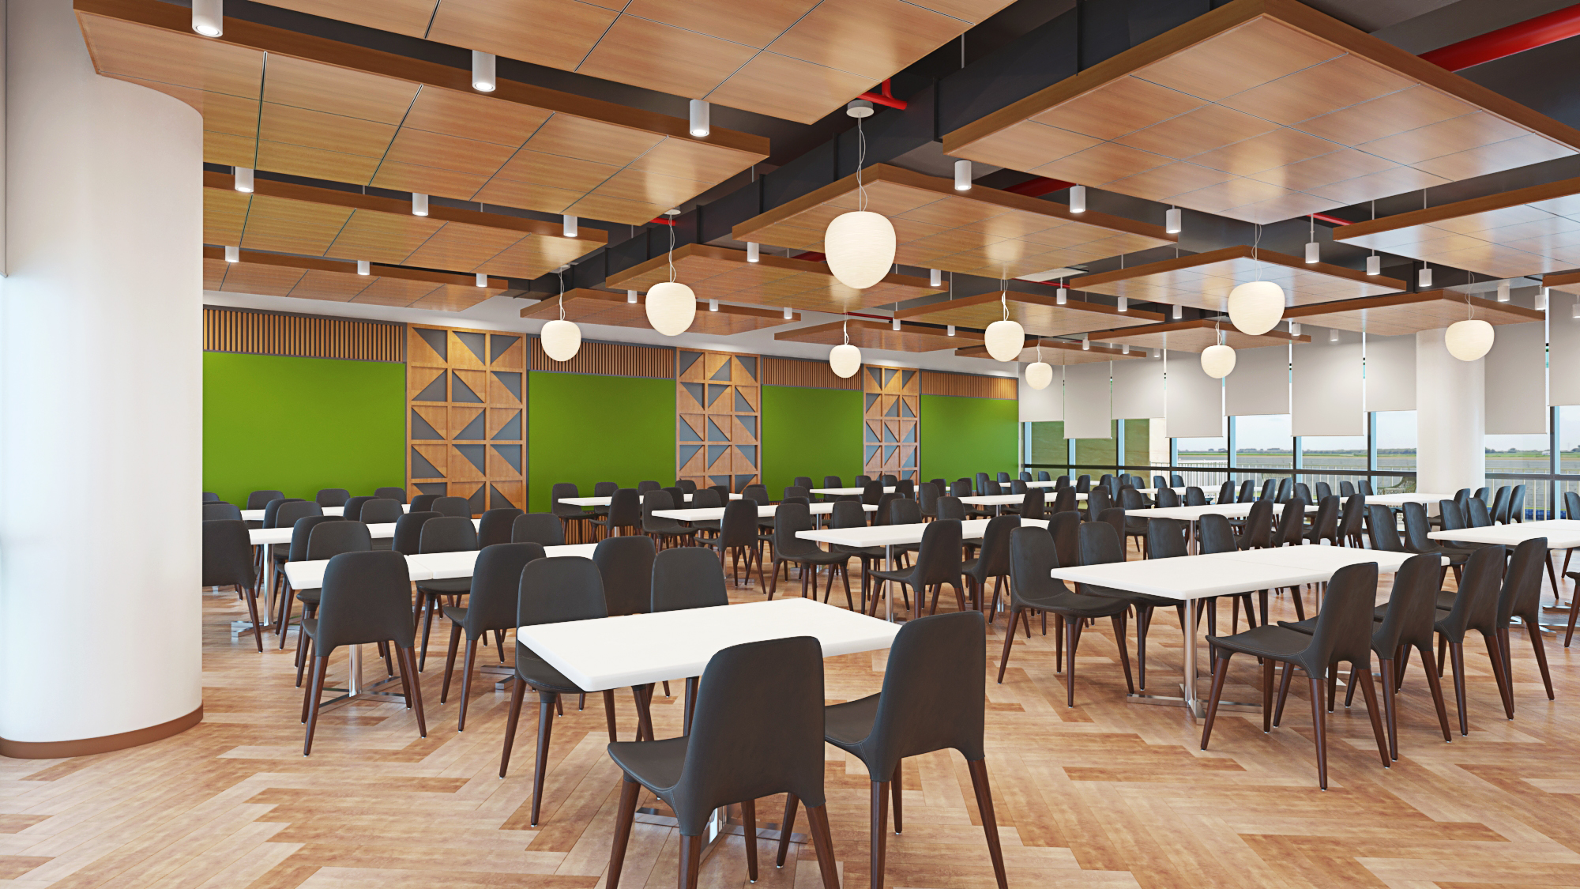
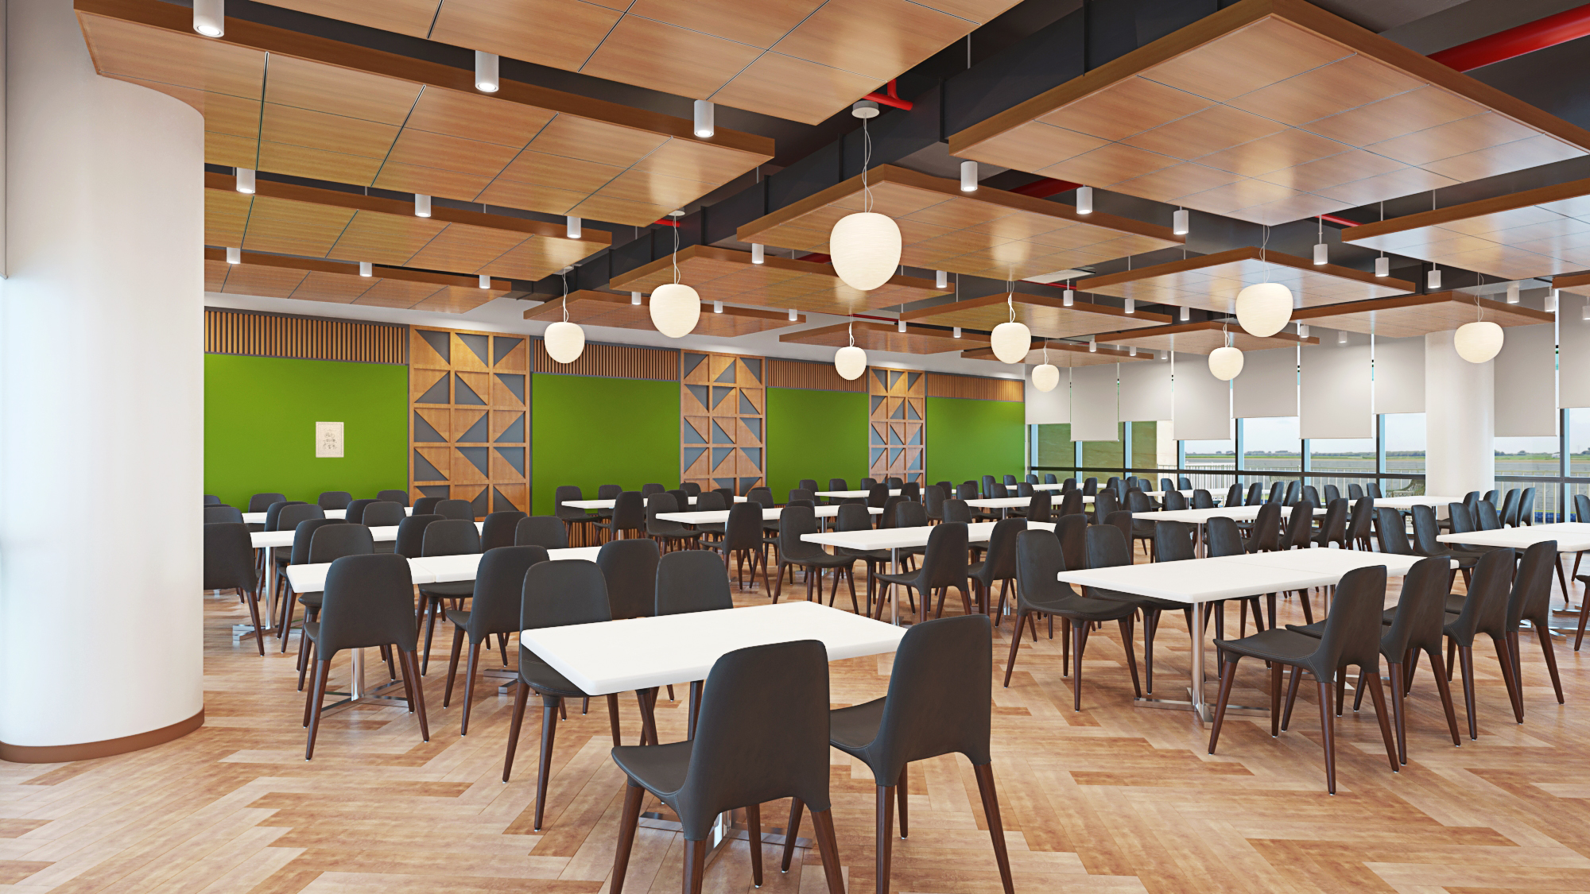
+ wall art [315,421,344,457]
